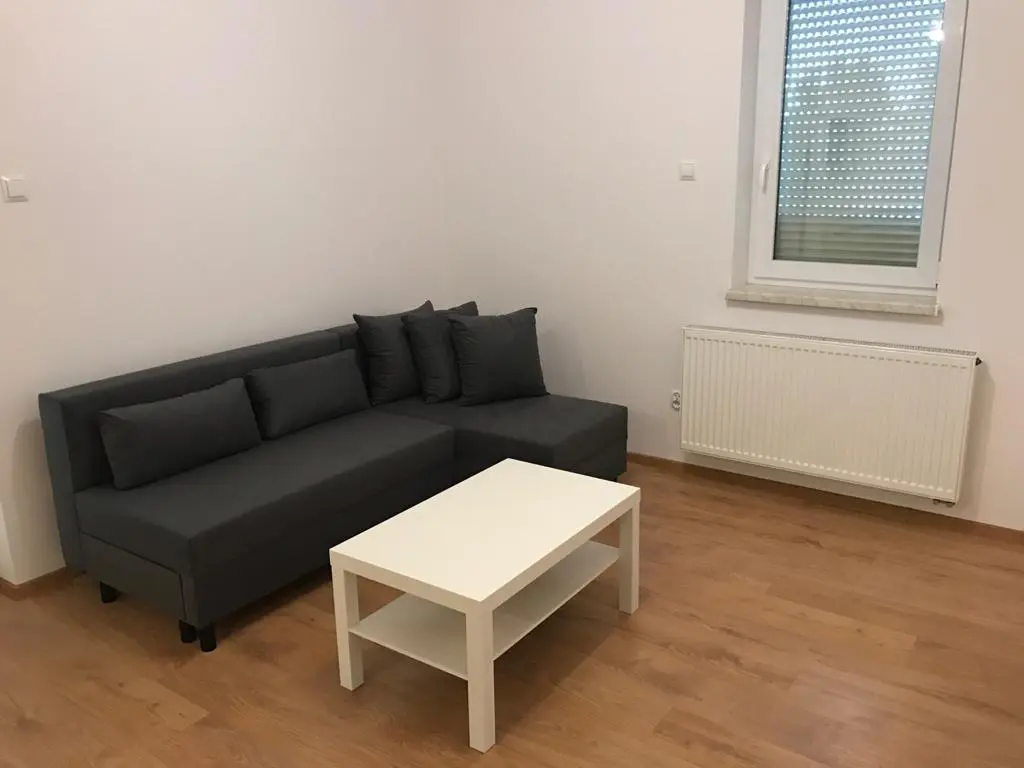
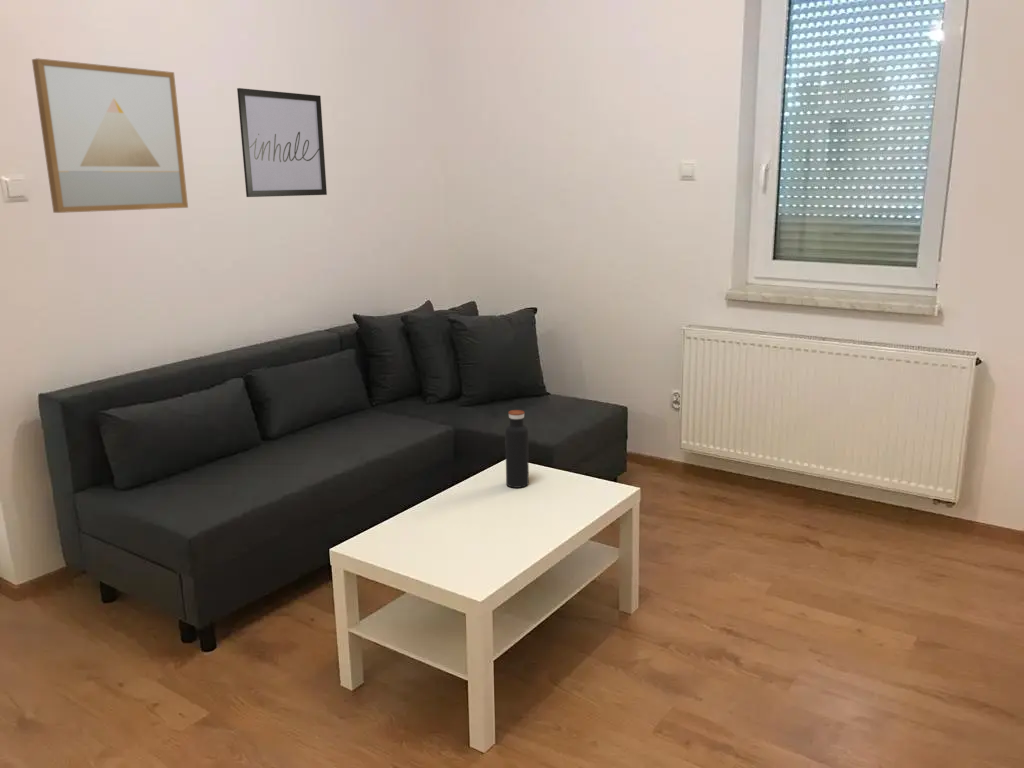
+ wall art [236,87,328,198]
+ water bottle [504,409,530,489]
+ wall art [31,57,189,214]
